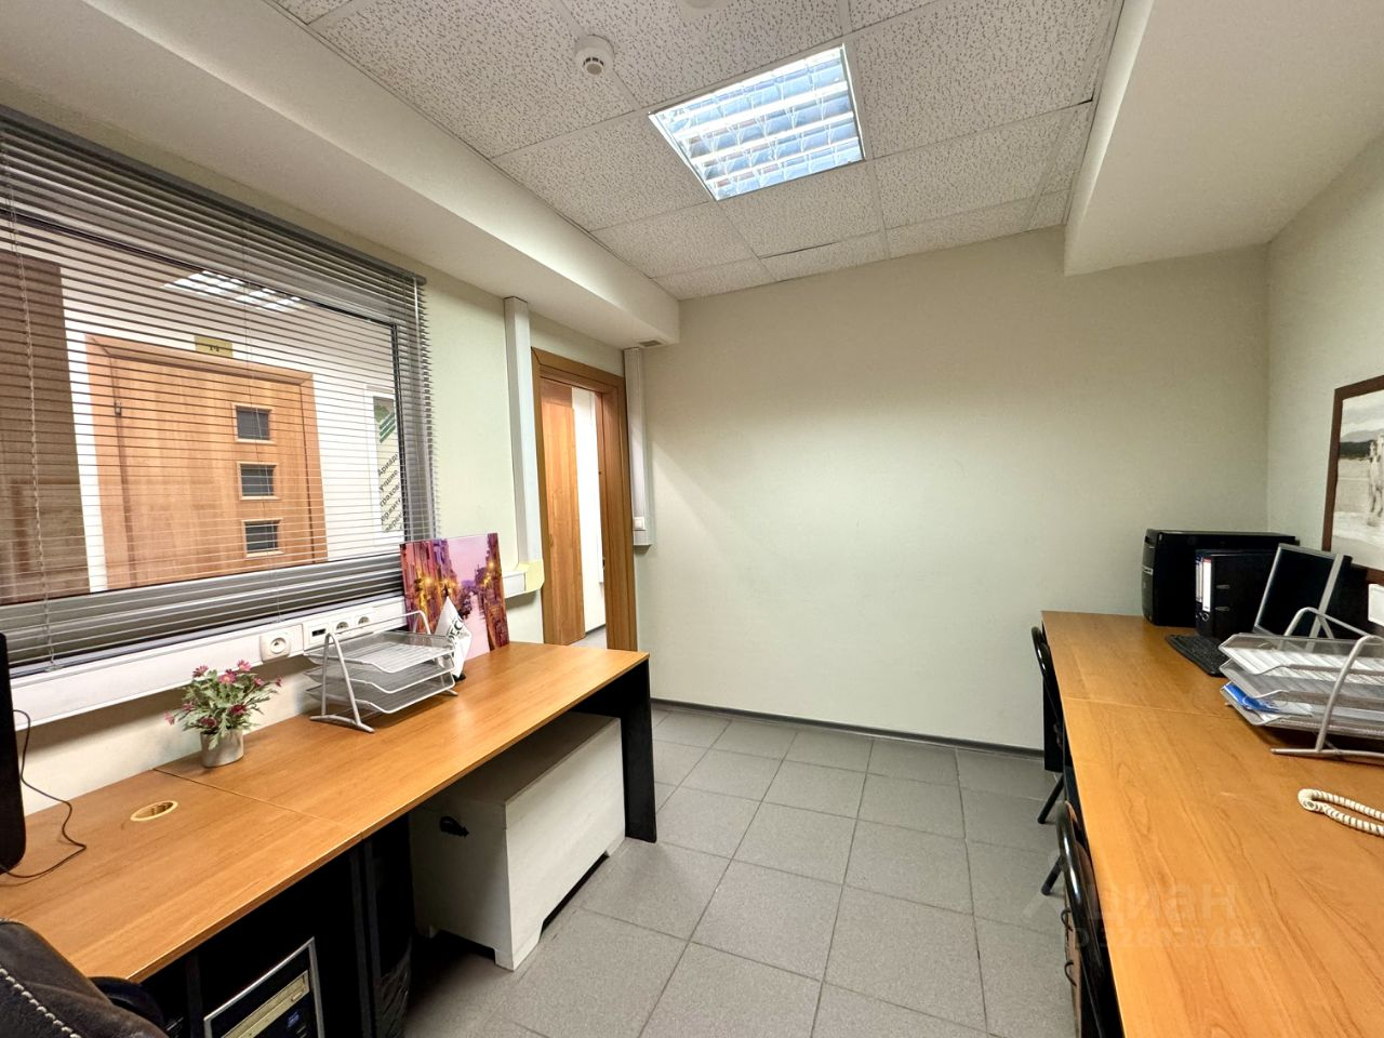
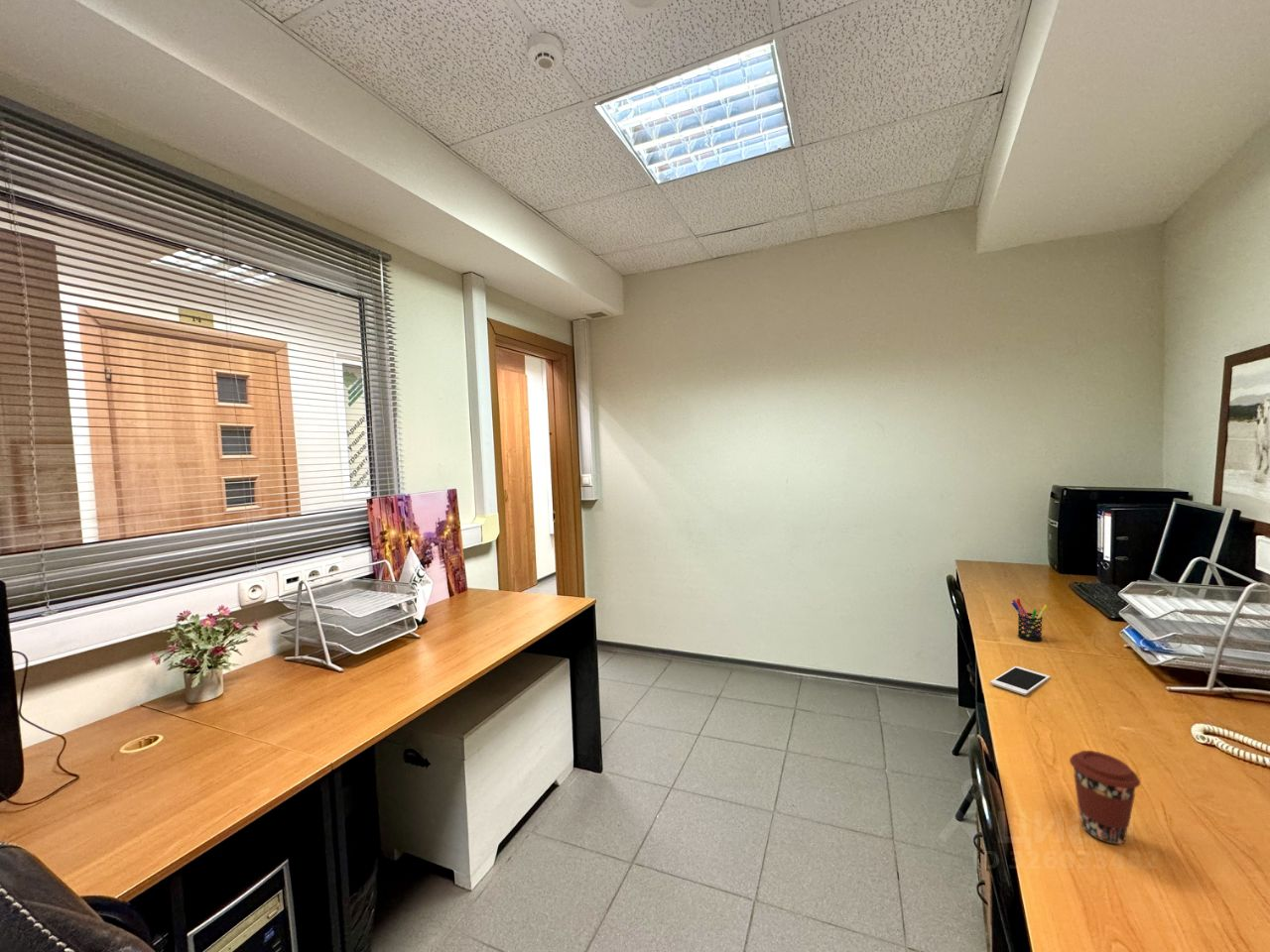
+ cell phone [989,665,1051,696]
+ coffee cup [1069,750,1141,846]
+ pen holder [1011,598,1049,643]
